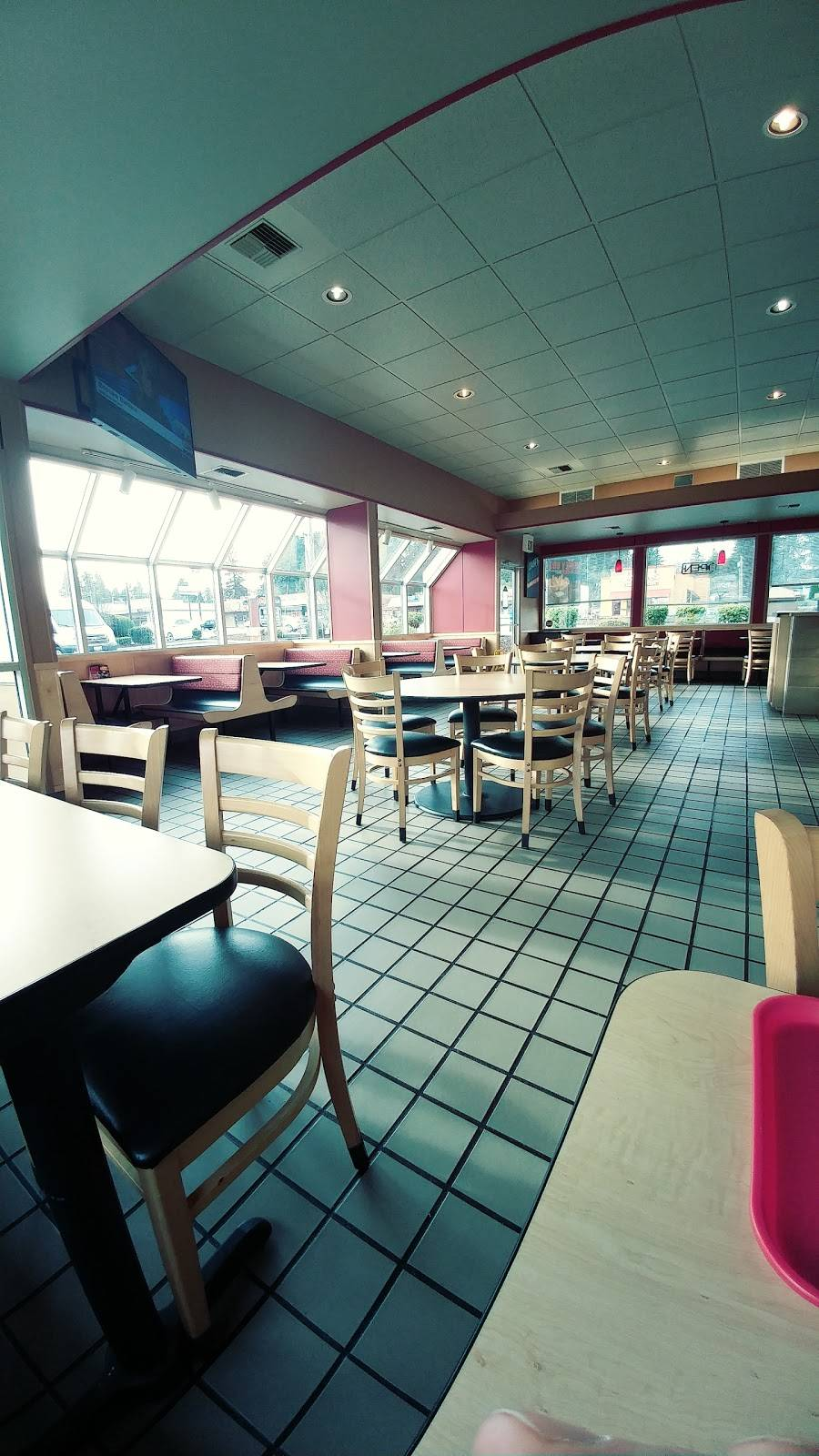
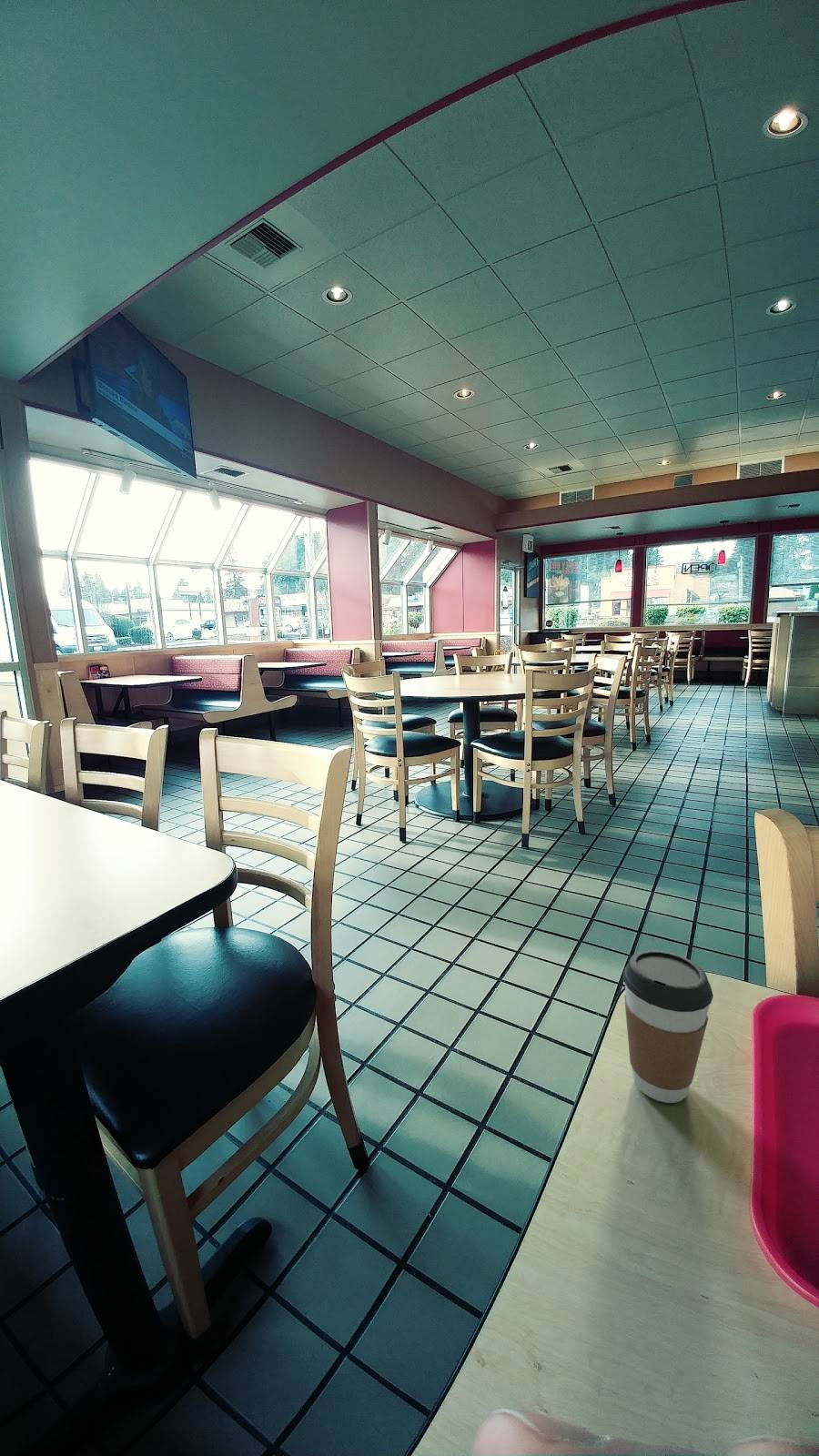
+ coffee cup [622,949,714,1104]
